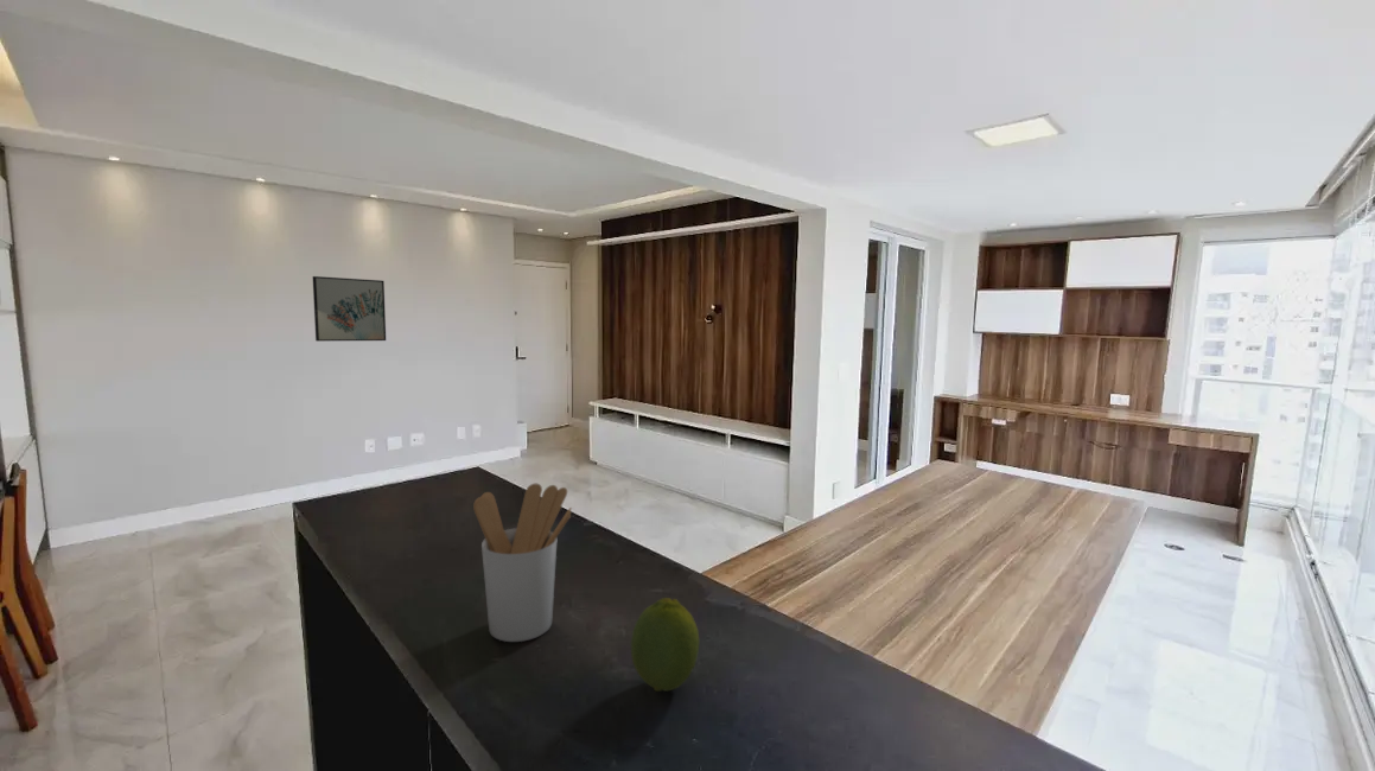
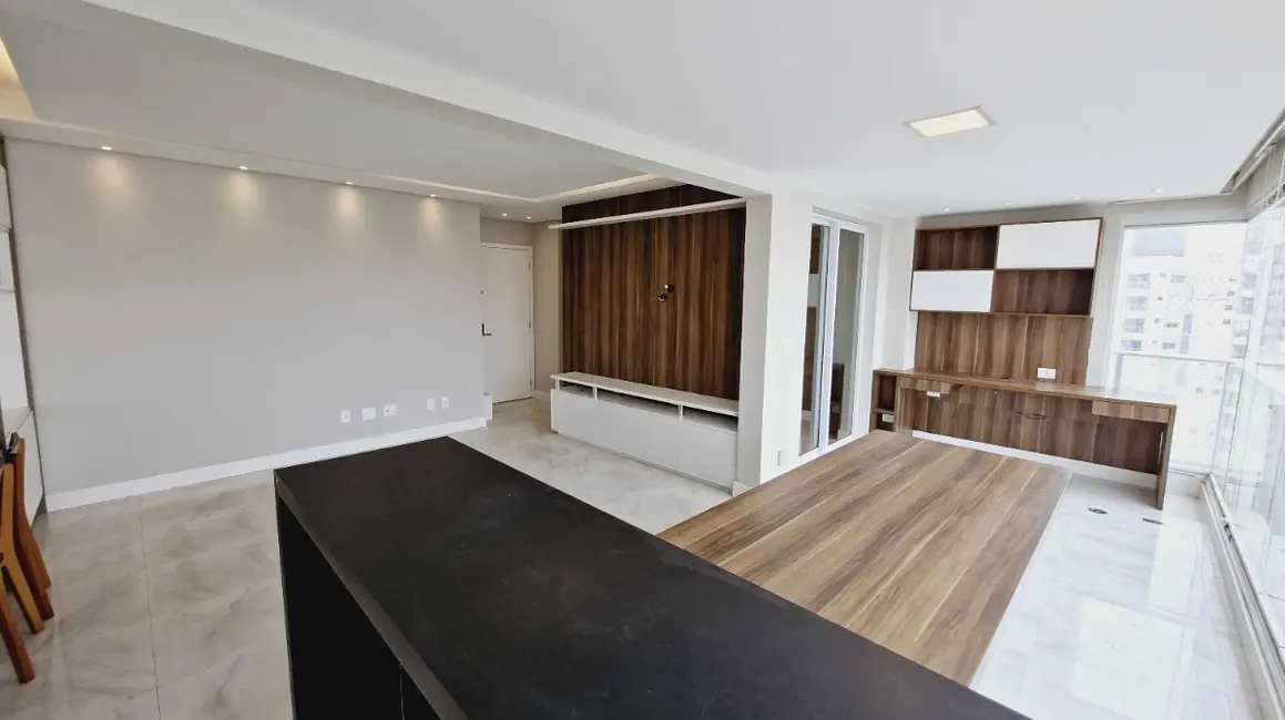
- wall art [312,275,387,343]
- utensil holder [472,483,573,643]
- fruit [630,597,700,693]
